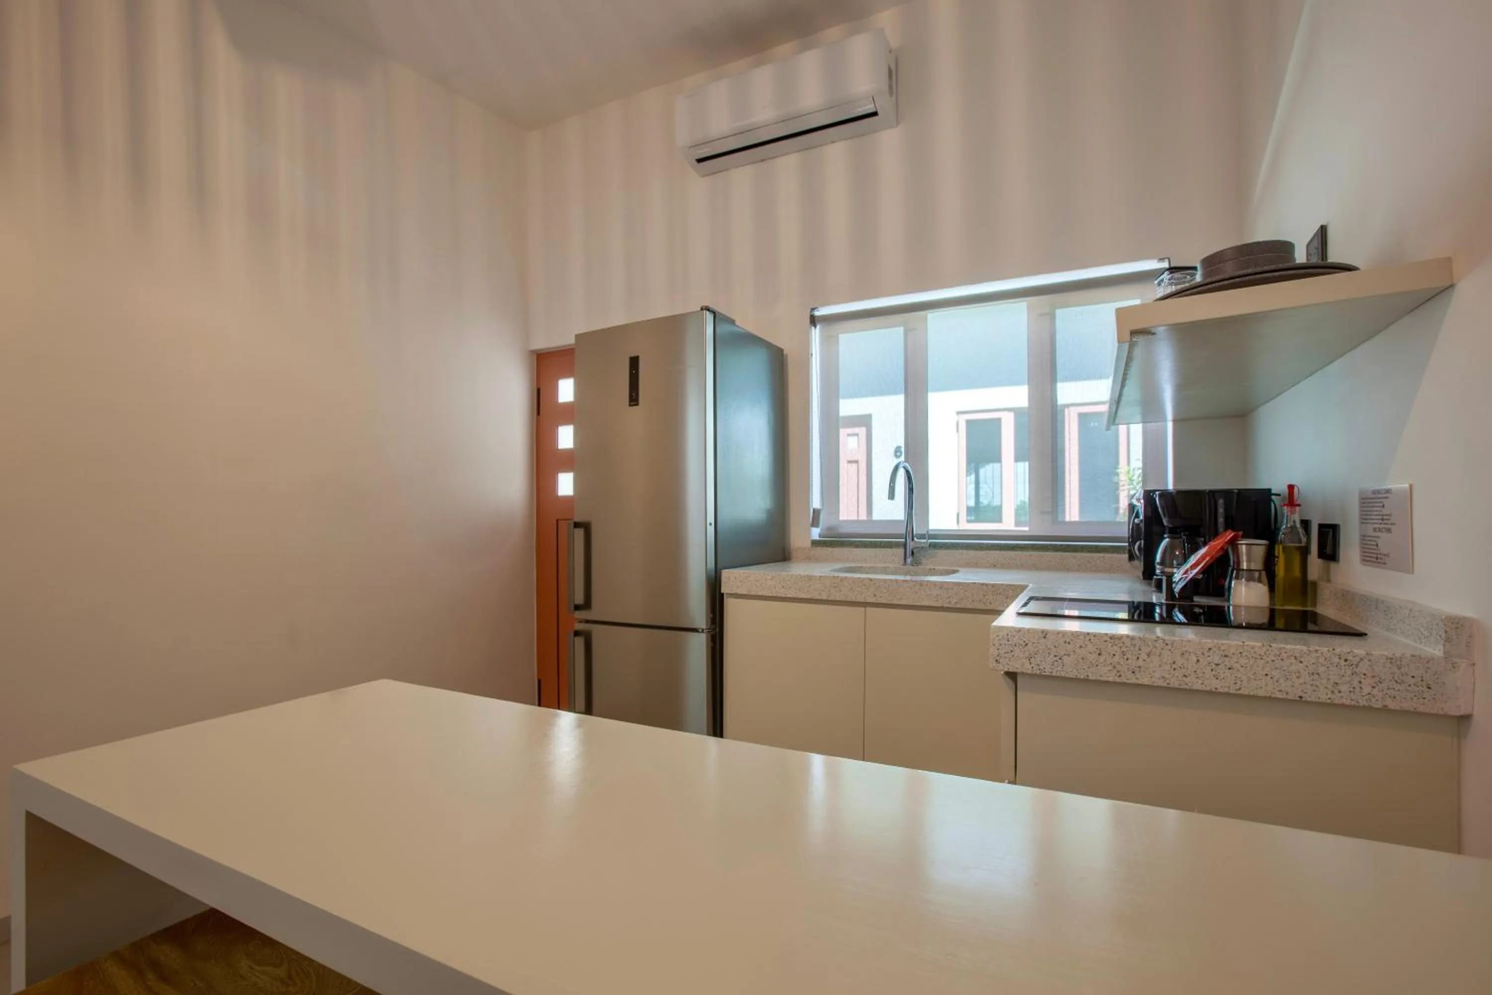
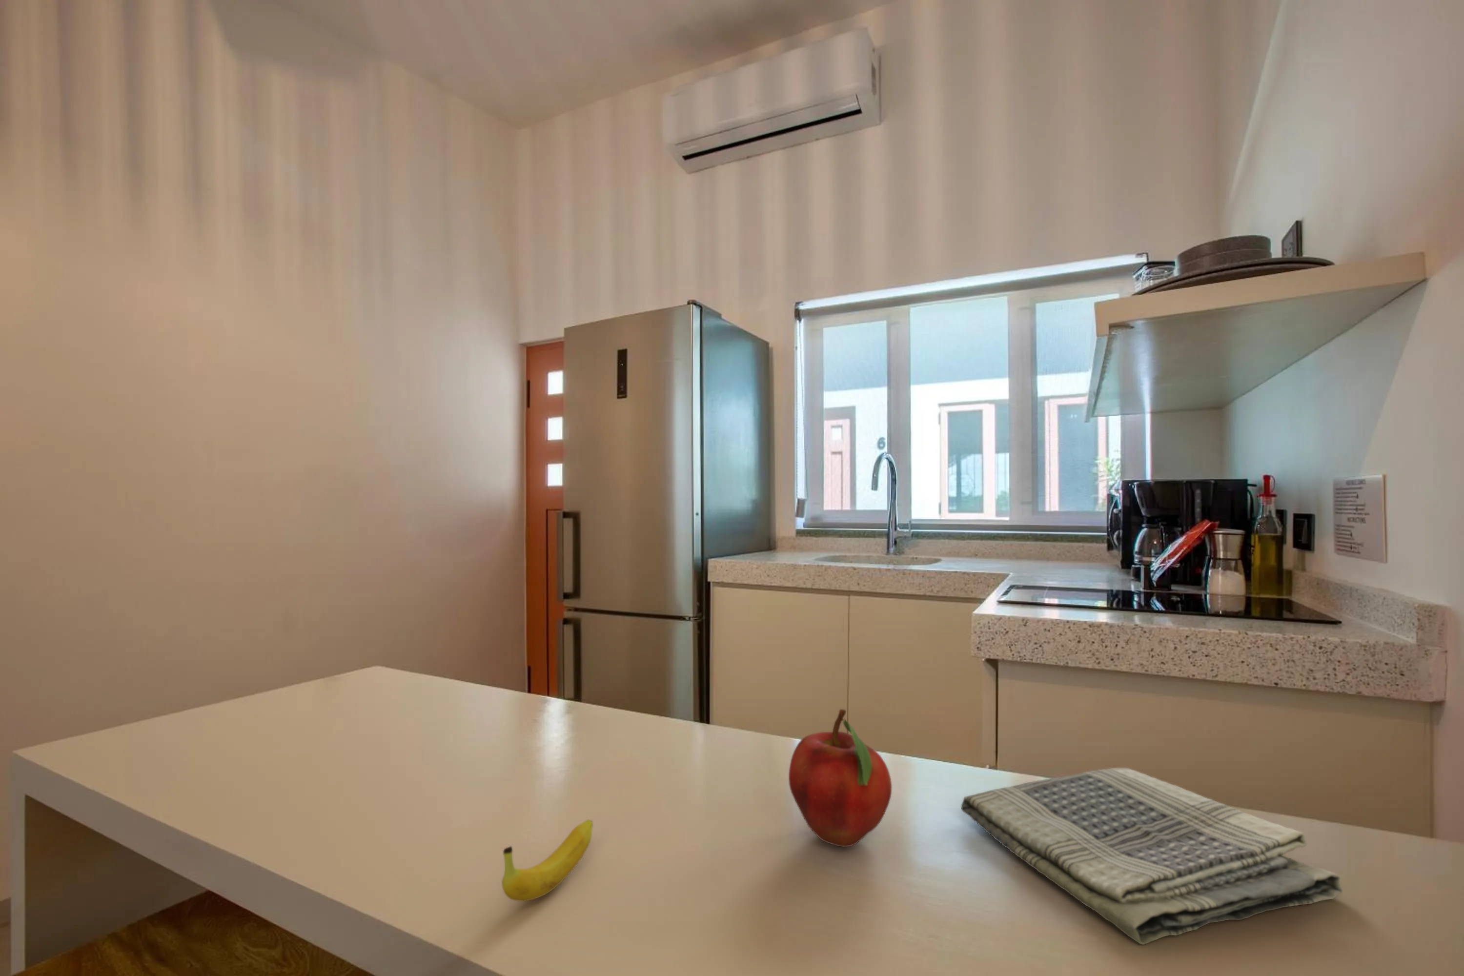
+ dish towel [961,768,1343,945]
+ fruit [789,708,892,847]
+ fruit [501,819,594,902]
